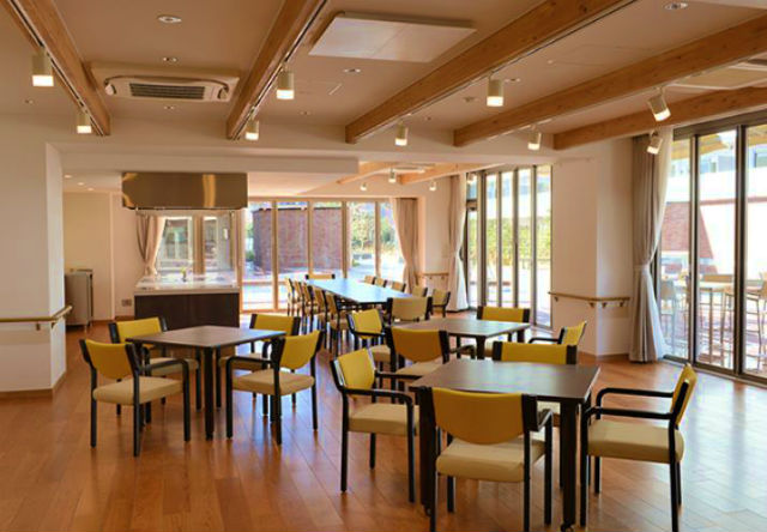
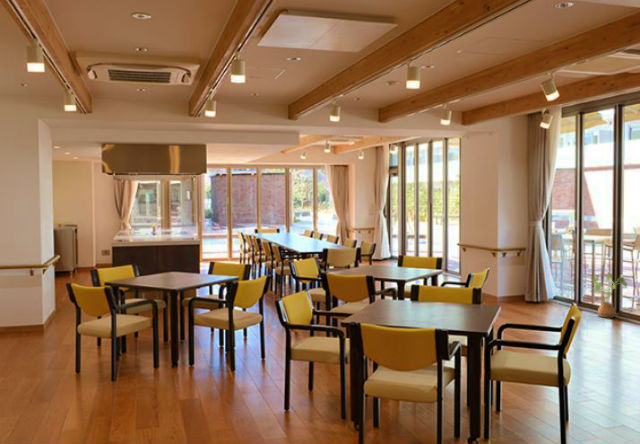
+ house plant [587,272,628,318]
